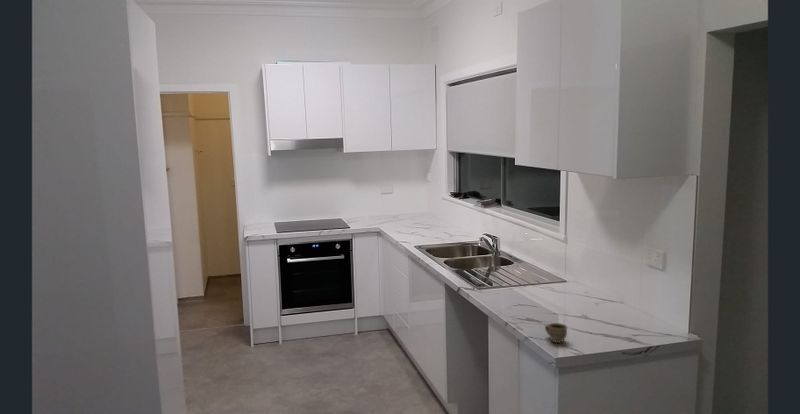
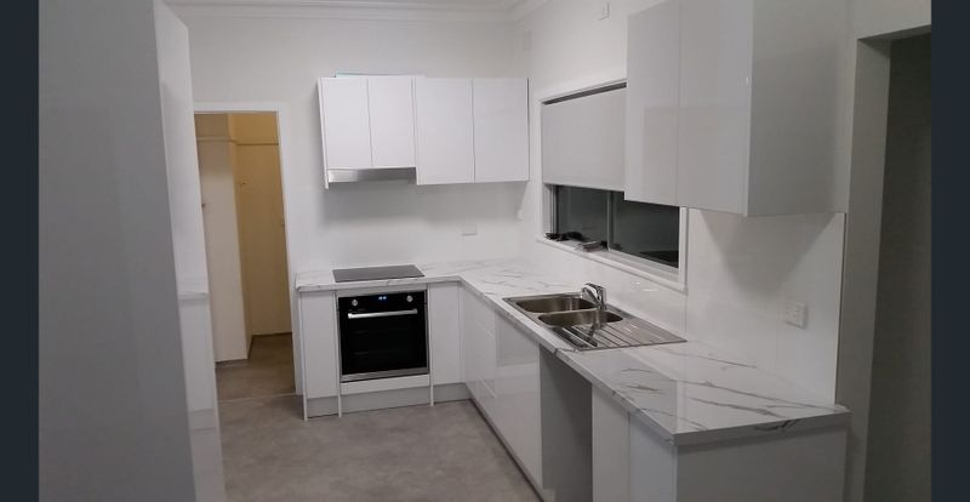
- cup [544,322,569,344]
